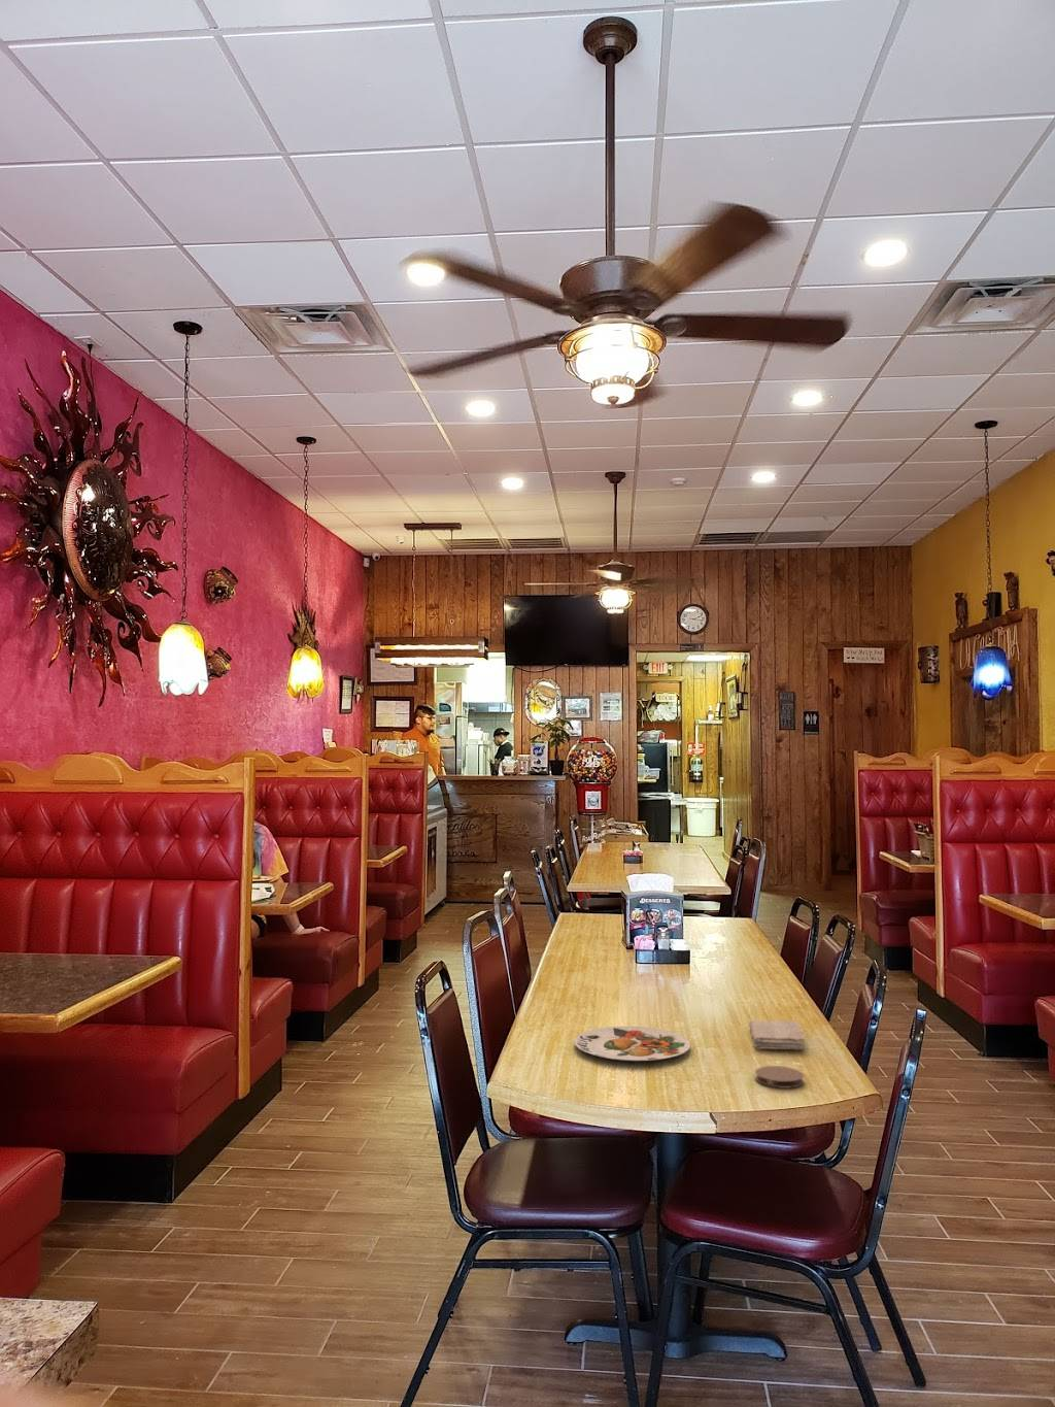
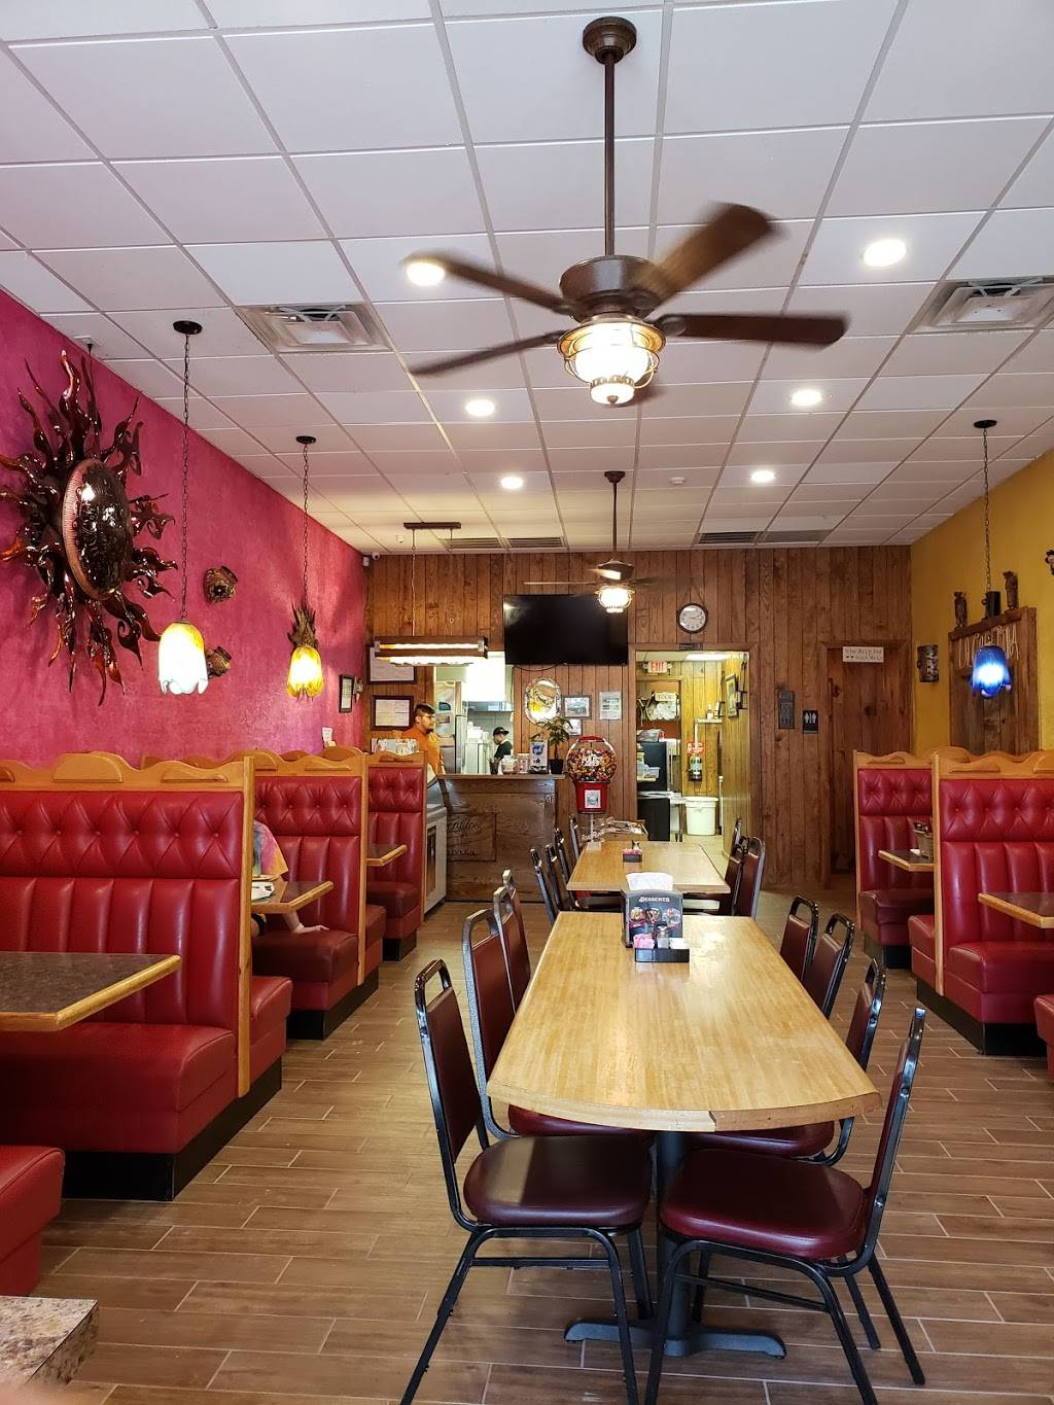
- plate [574,1026,692,1062]
- washcloth [748,1019,806,1050]
- coaster [755,1064,805,1089]
